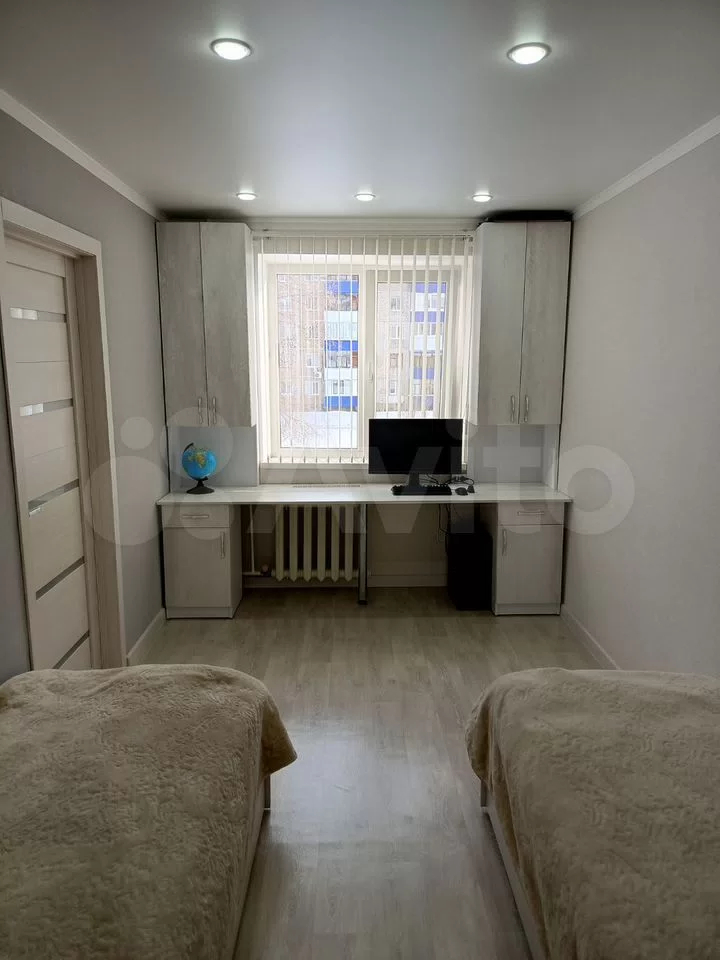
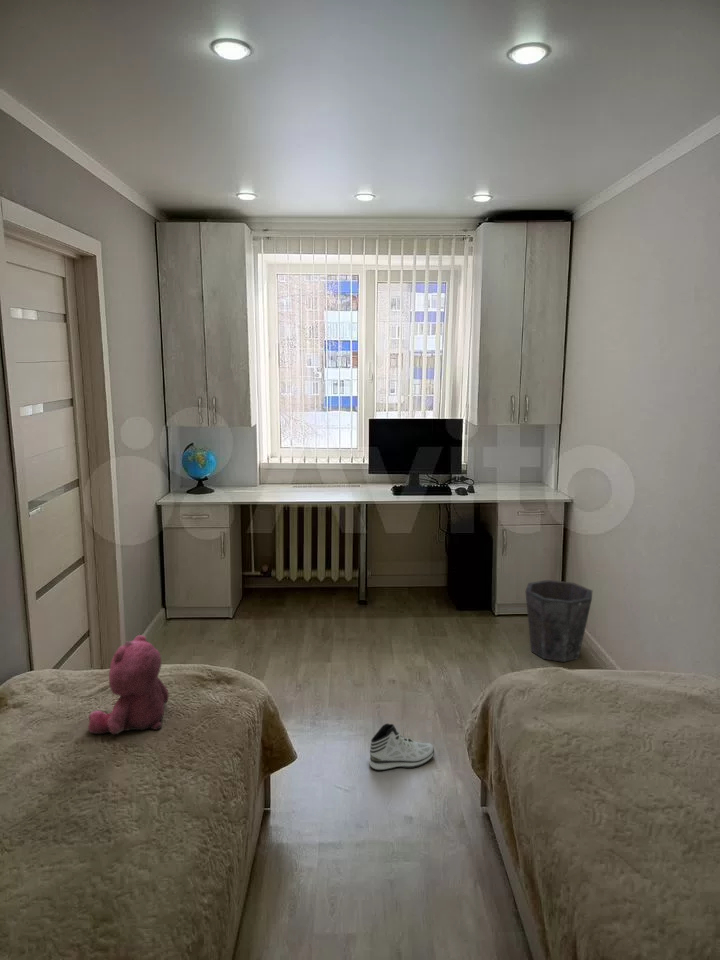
+ sneaker [368,723,435,771]
+ waste bin [525,579,593,663]
+ teddy bear [87,634,170,735]
